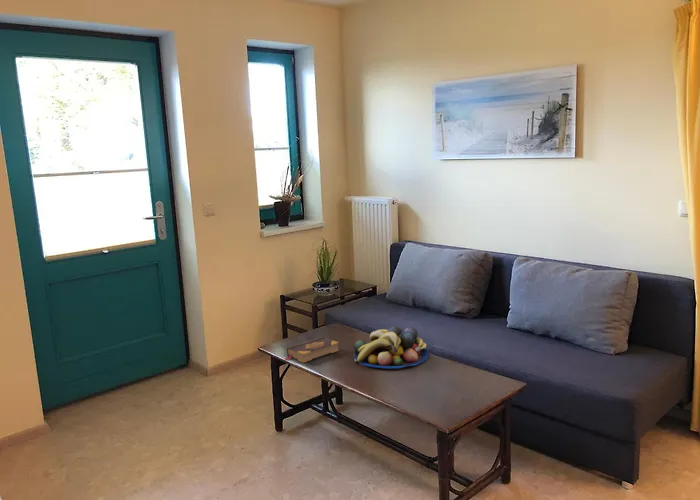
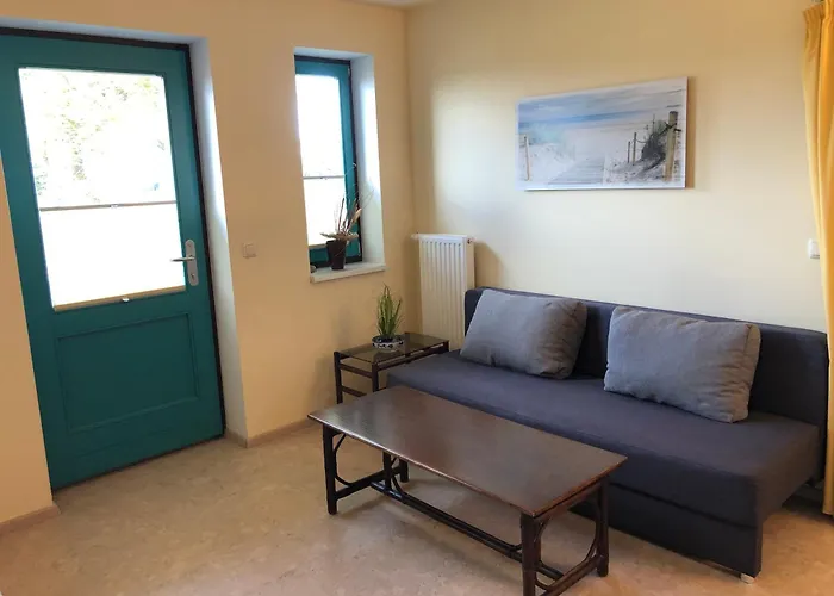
- book [284,336,340,363]
- fruit bowl [352,326,430,370]
